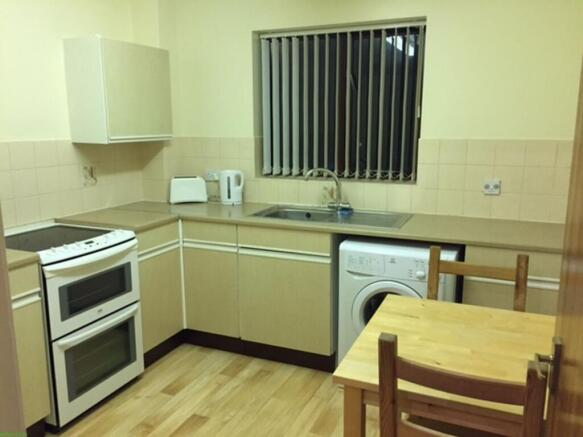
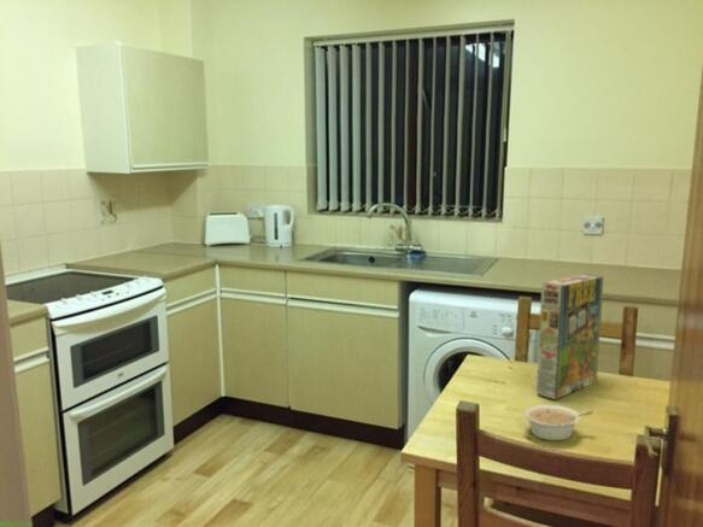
+ legume [523,404,593,441]
+ cereal box [535,273,605,400]
